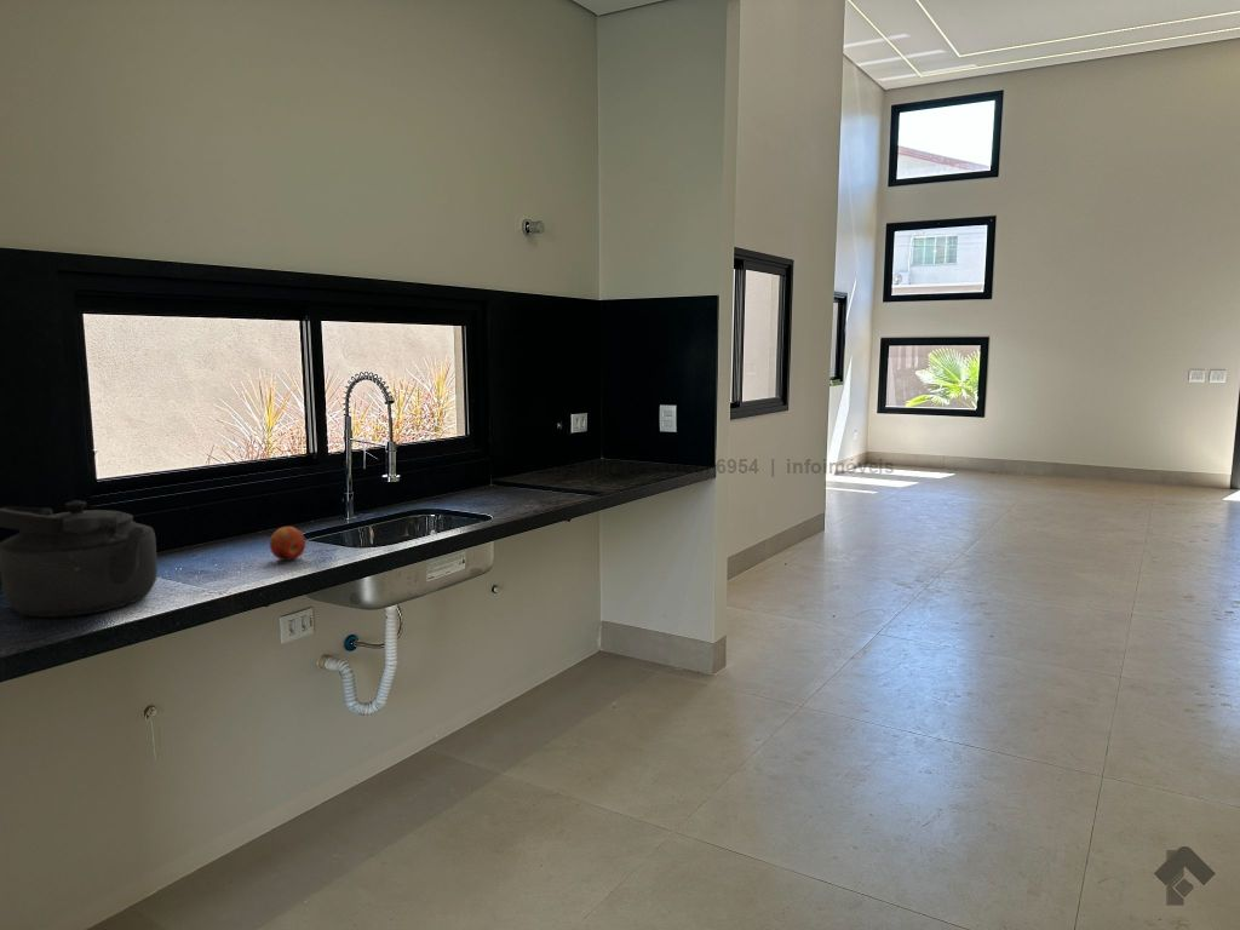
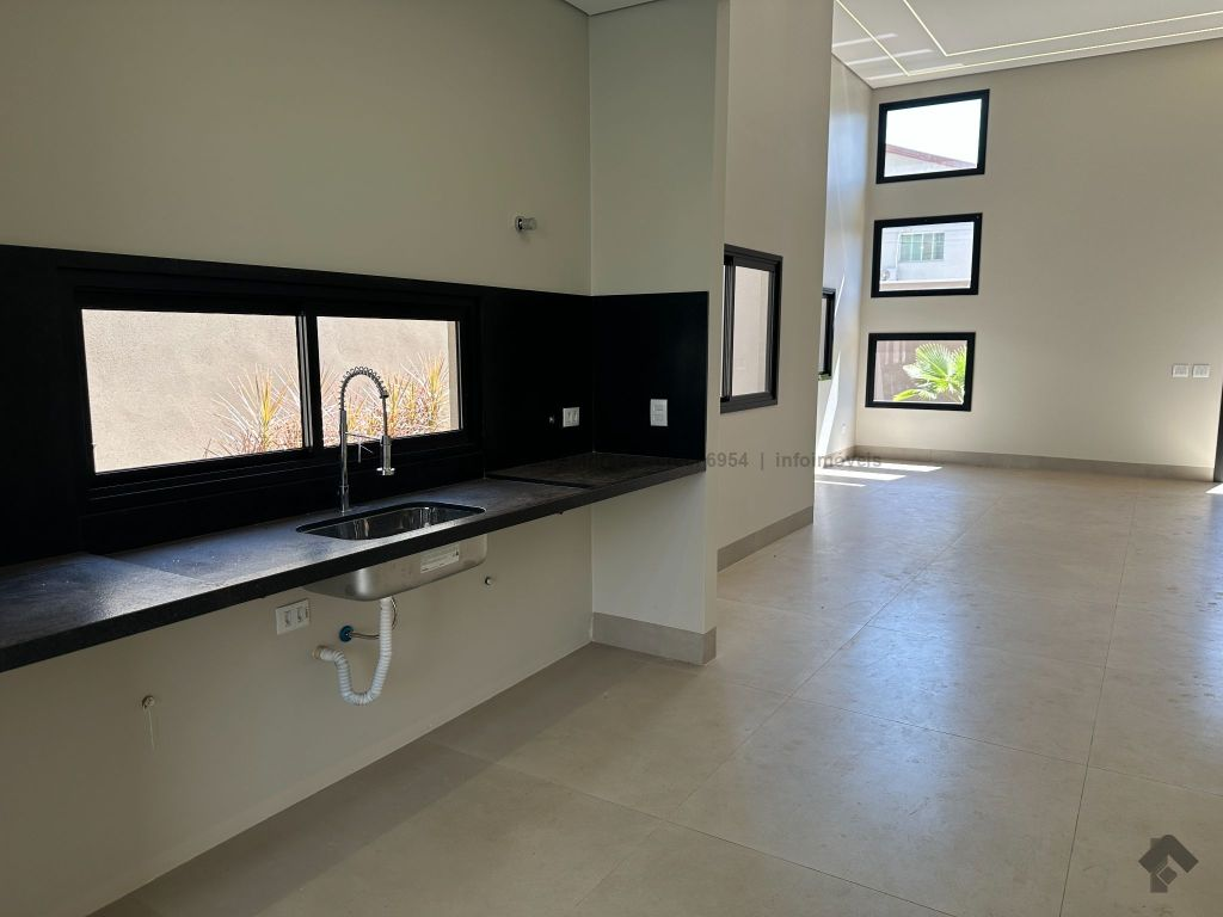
- apple [269,526,306,562]
- kettle [0,499,159,619]
